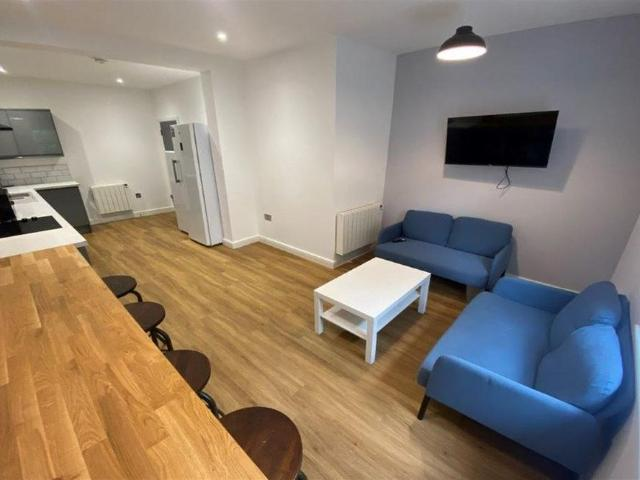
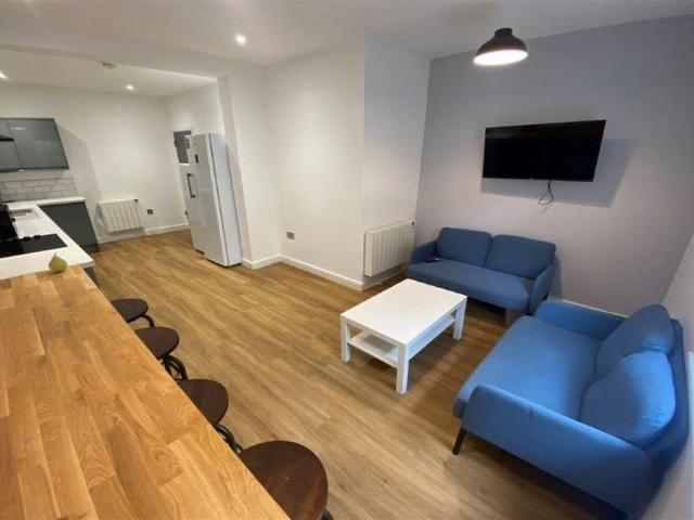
+ fruit [48,251,68,273]
